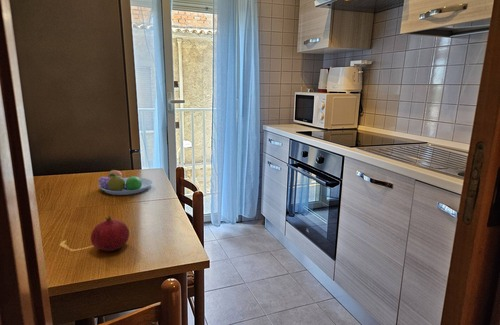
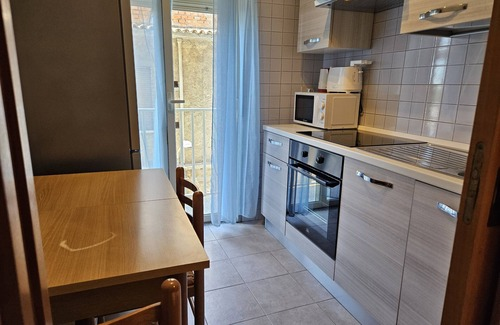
- fruit [90,215,130,252]
- fruit bowl [97,169,154,196]
